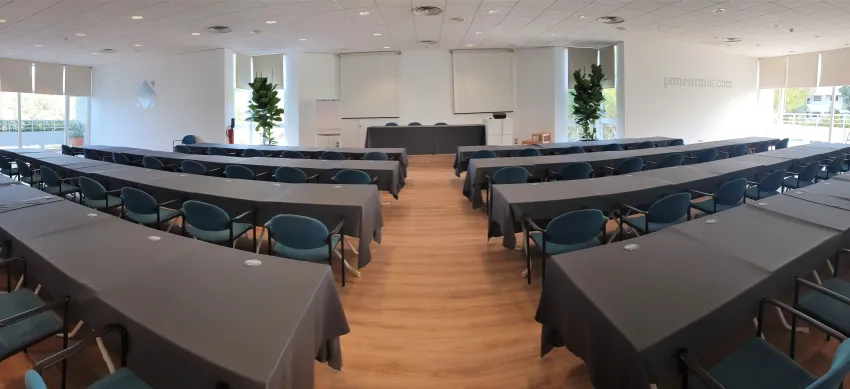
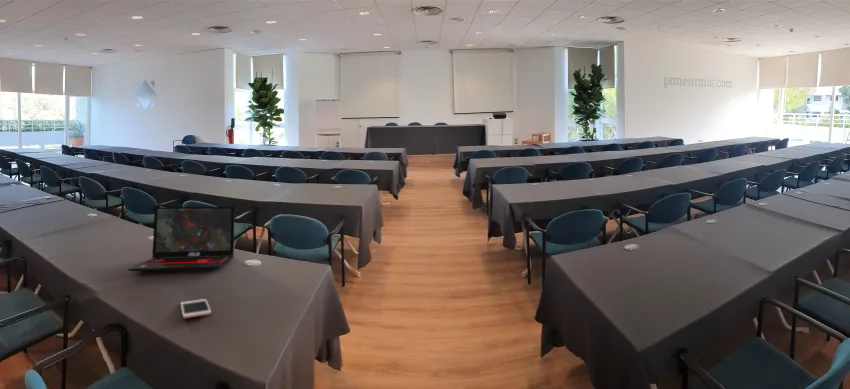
+ cell phone [180,298,212,319]
+ laptop [127,206,236,272]
